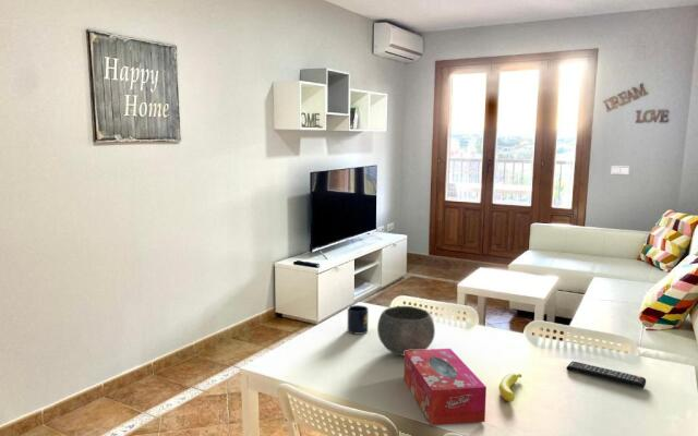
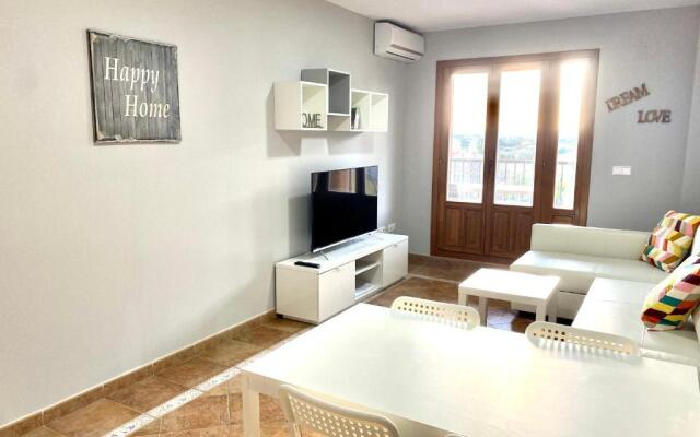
- bowl [376,305,436,356]
- banana [497,372,522,402]
- remote control [566,360,647,389]
- tissue box [404,348,488,426]
- mug [347,304,370,335]
